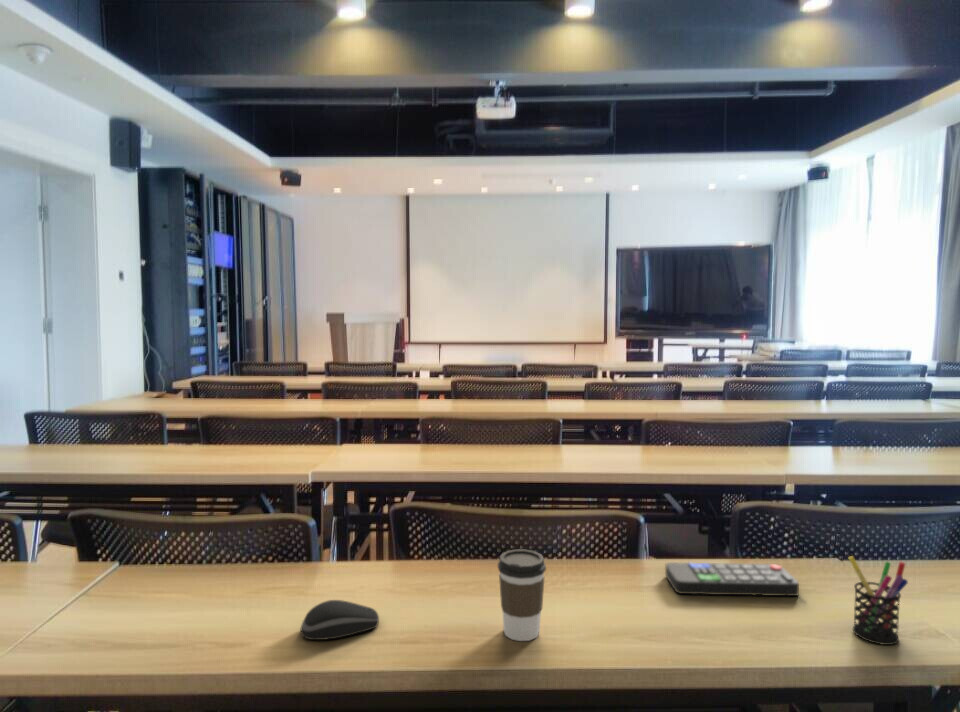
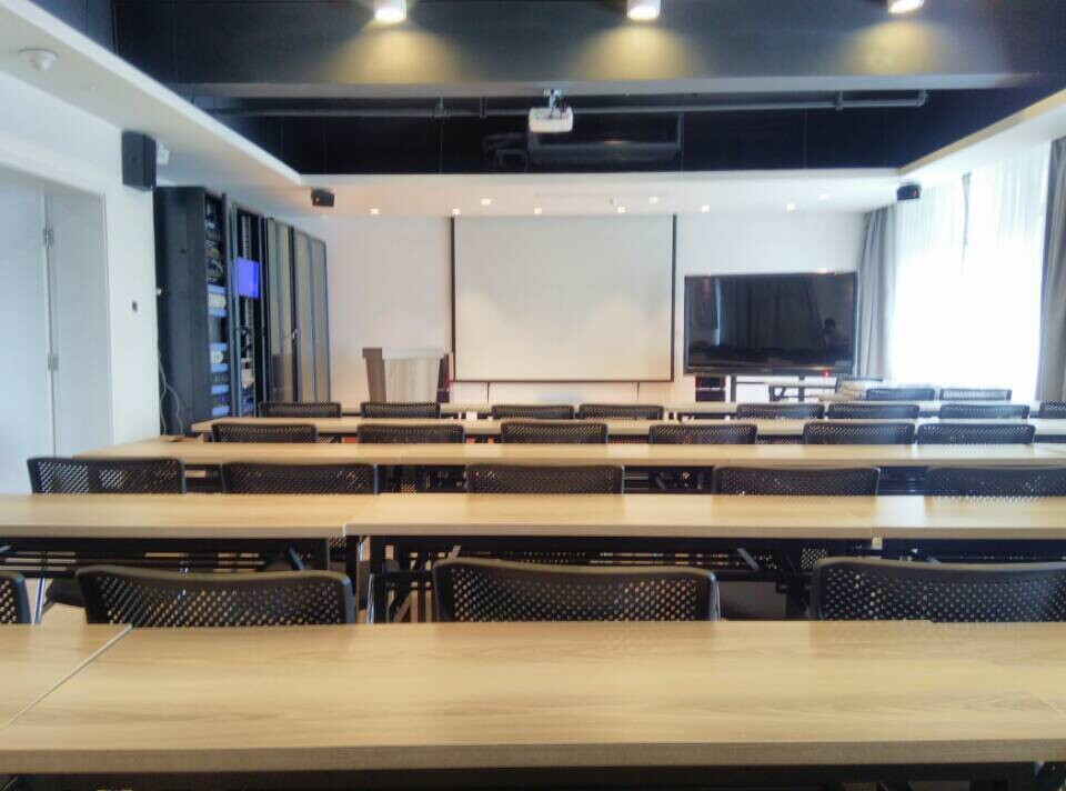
- computer mouse [300,599,380,641]
- pen holder [847,555,909,646]
- remote control [664,561,800,597]
- coffee cup [497,548,547,642]
